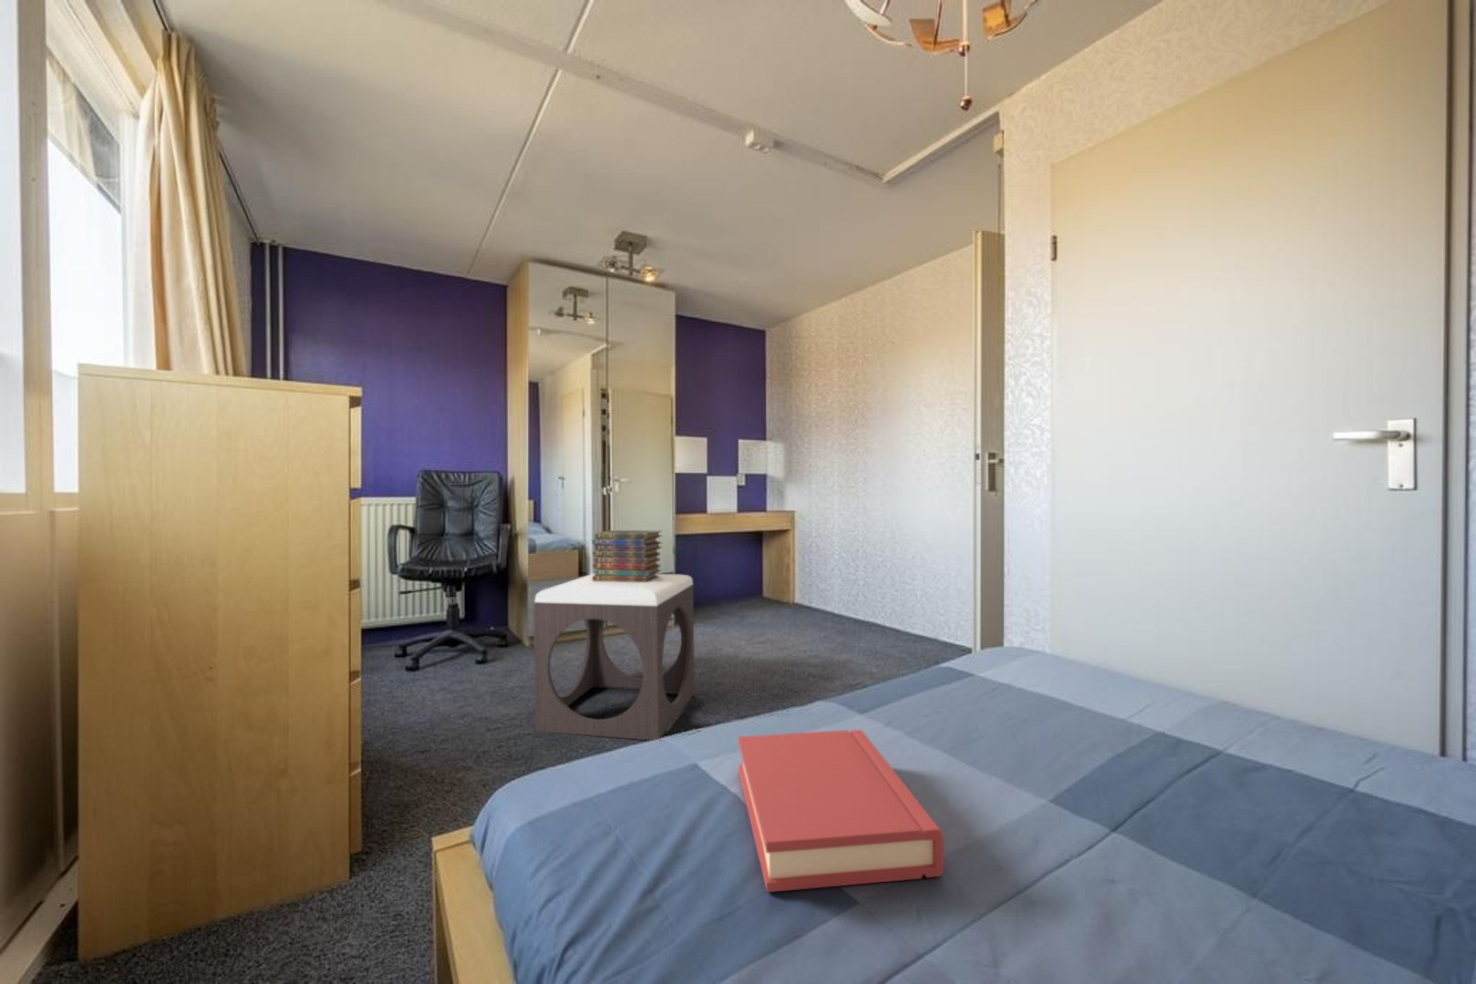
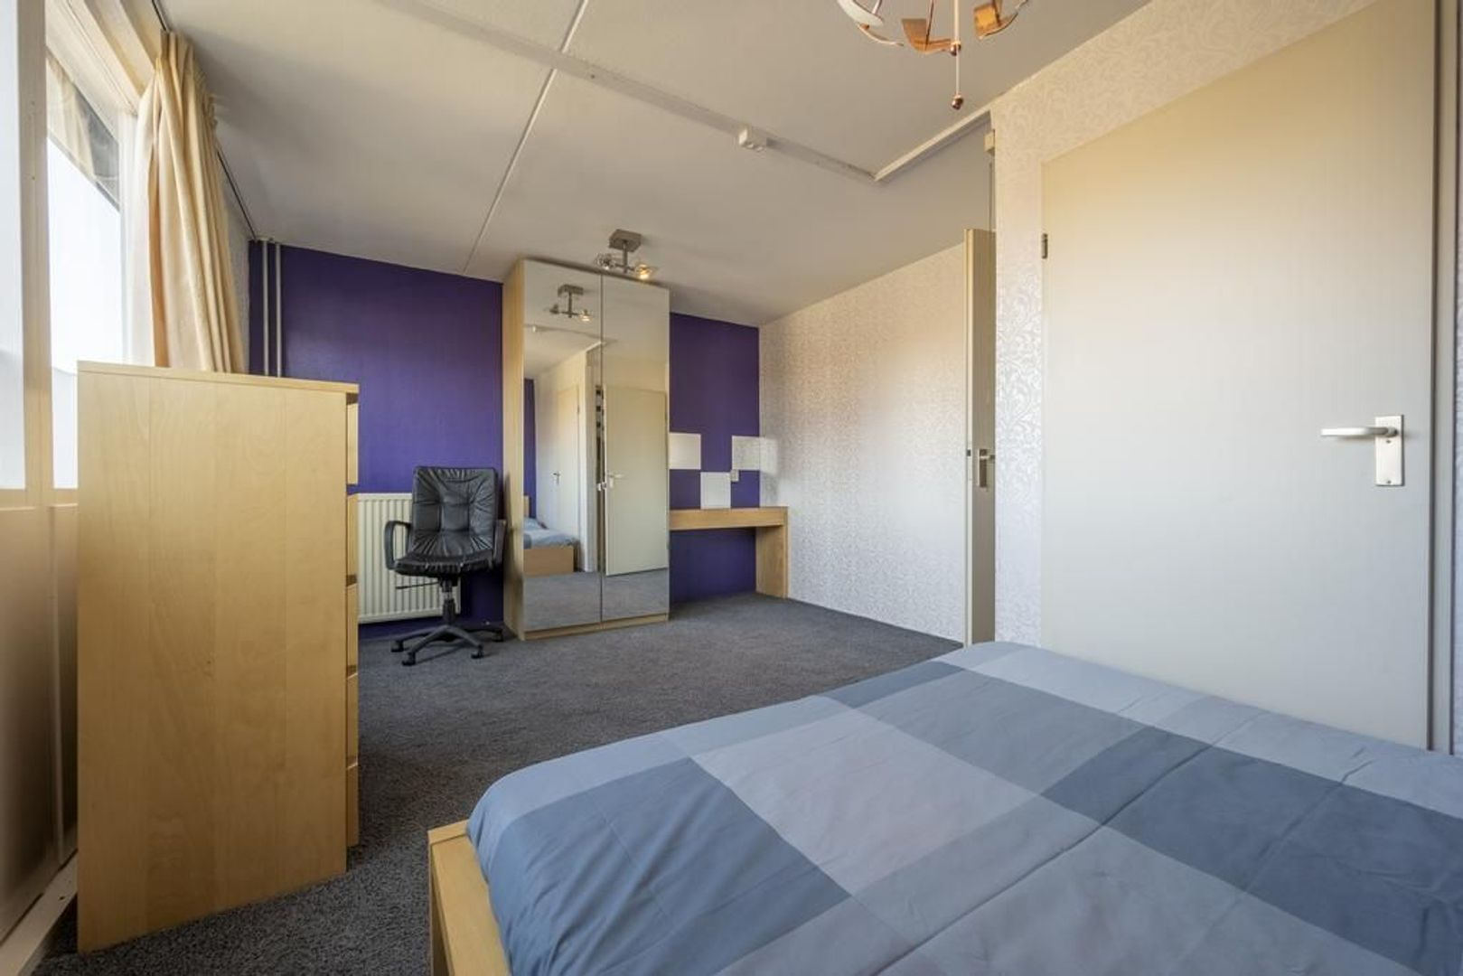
- hardback book [737,729,944,893]
- footstool [532,572,696,740]
- book stack [591,529,663,582]
